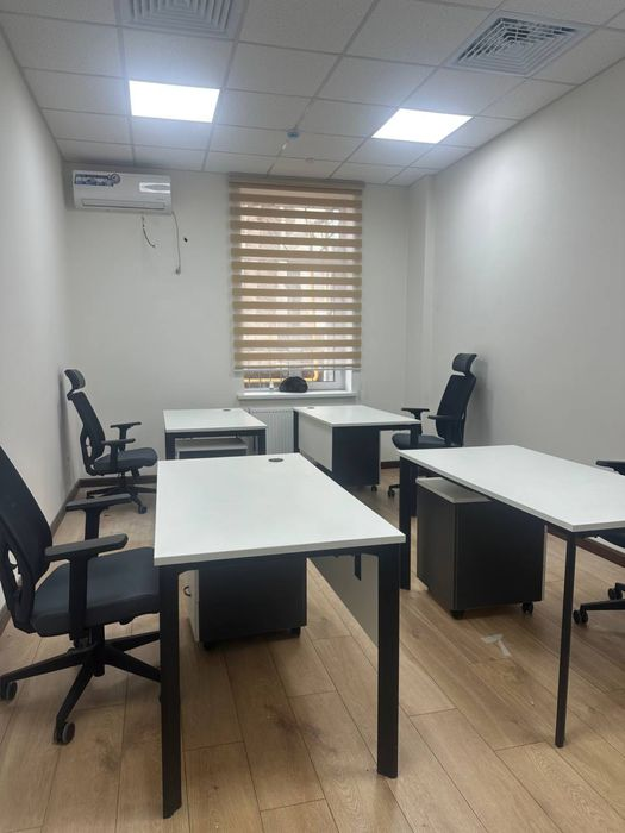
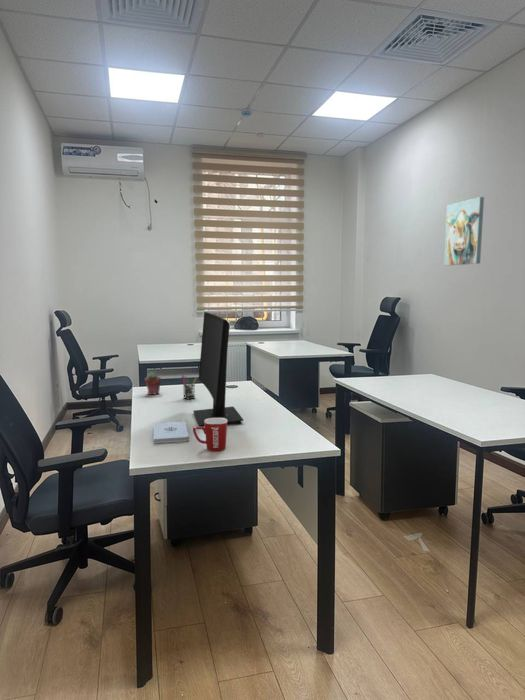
+ mug [192,418,228,452]
+ potted succulent [144,371,163,395]
+ wall art [443,196,485,267]
+ computer monitor [192,311,245,426]
+ pen holder [180,374,198,400]
+ notepad [153,421,190,444]
